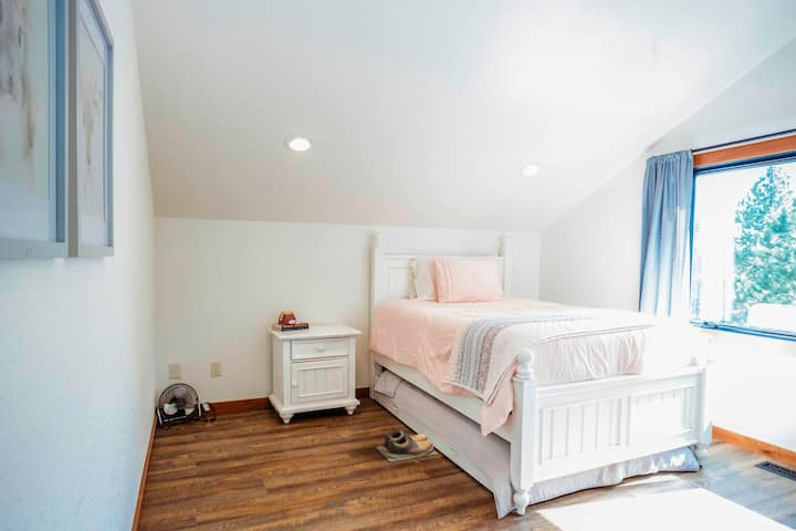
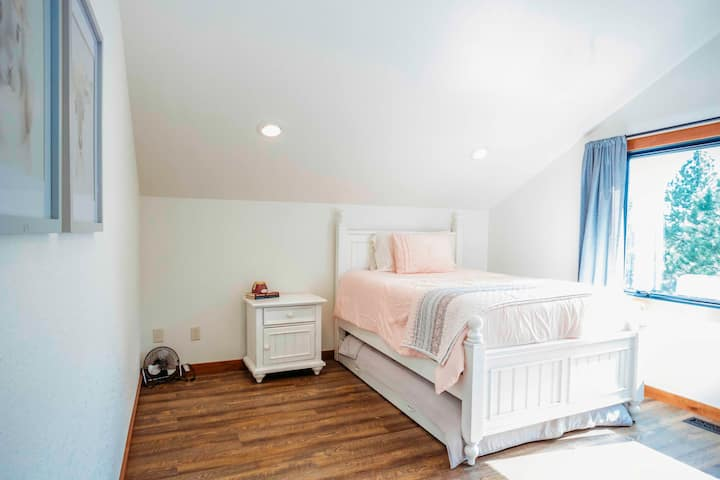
- shoes [375,429,438,462]
